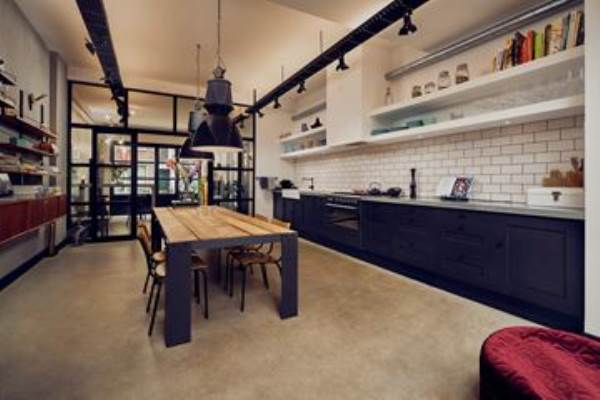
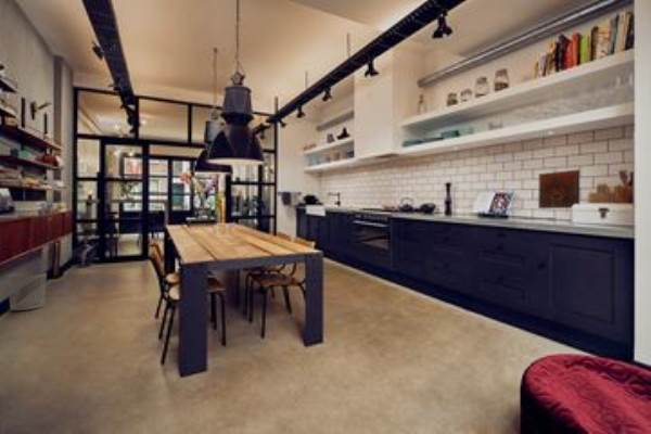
+ waste bin [8,271,48,311]
+ decorative tile [537,168,580,209]
